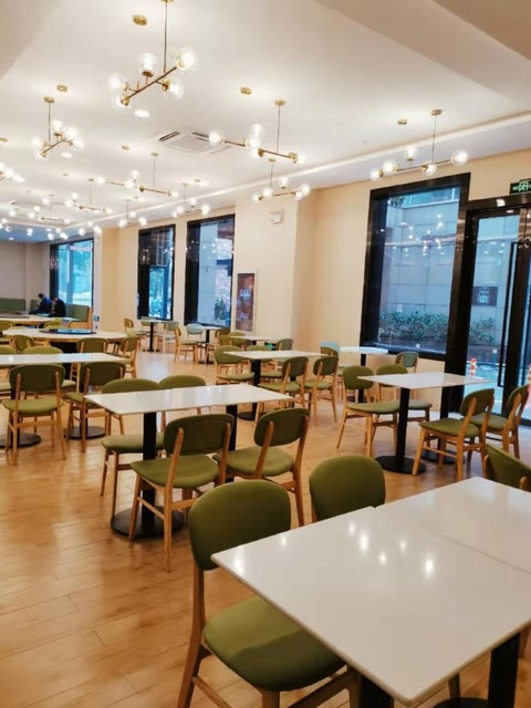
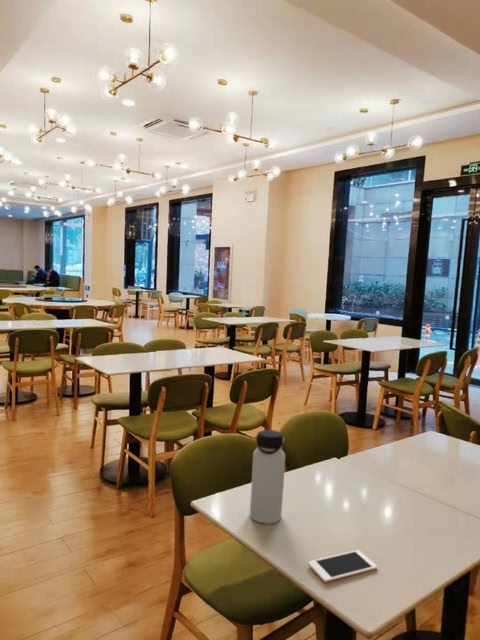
+ water bottle [249,429,286,525]
+ cell phone [307,549,378,583]
